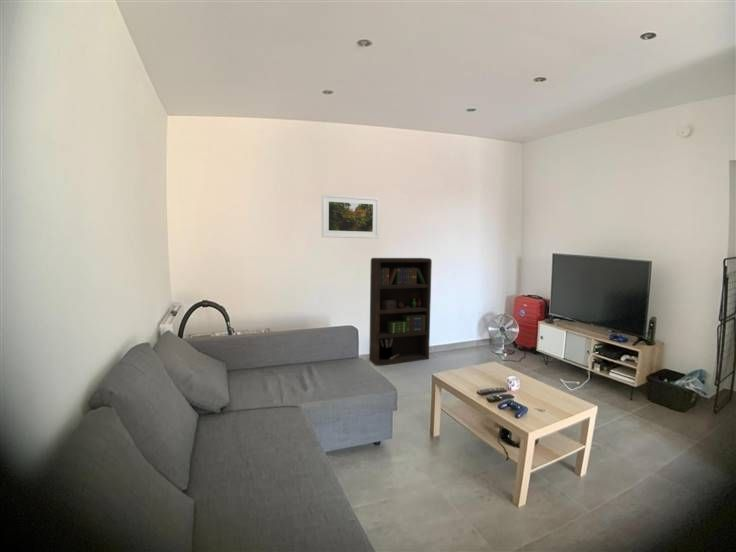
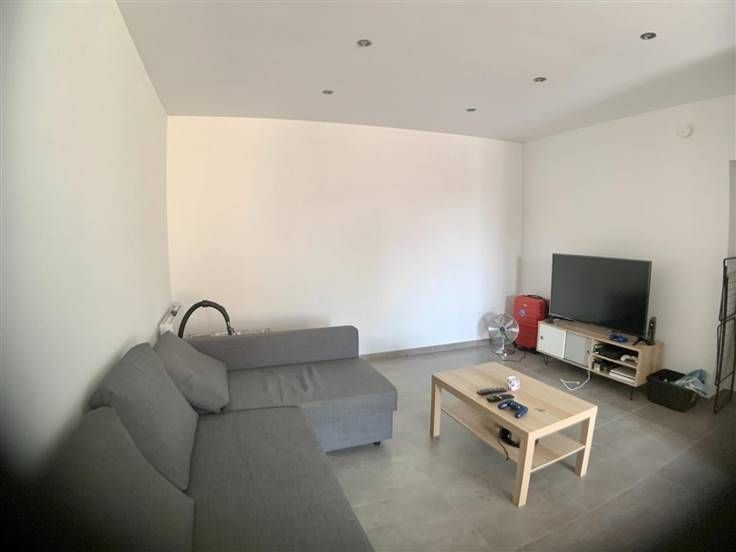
- bookcase [368,257,433,366]
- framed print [321,193,380,239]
